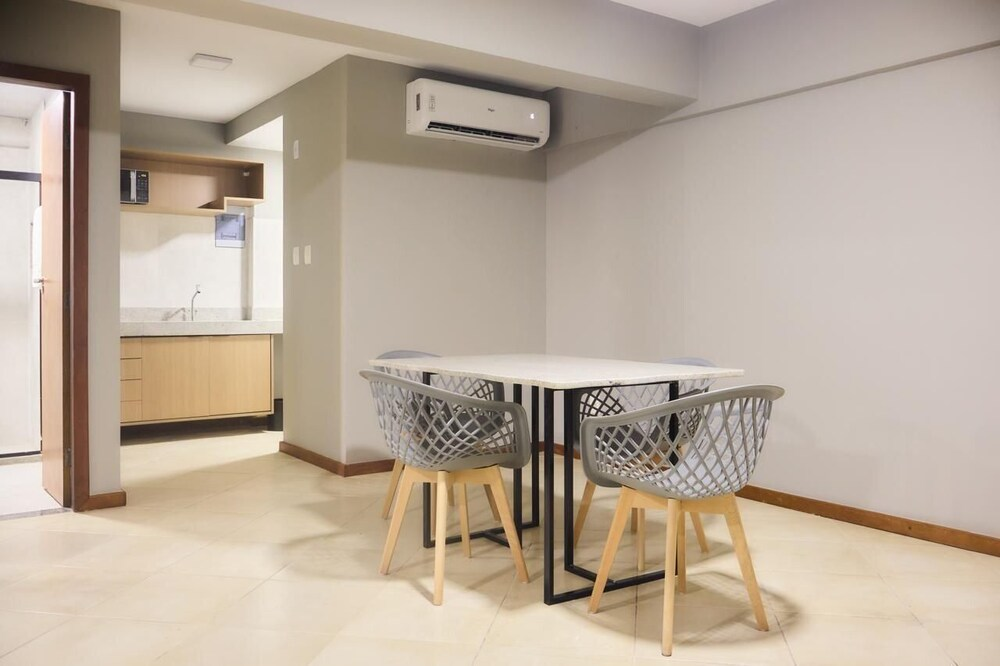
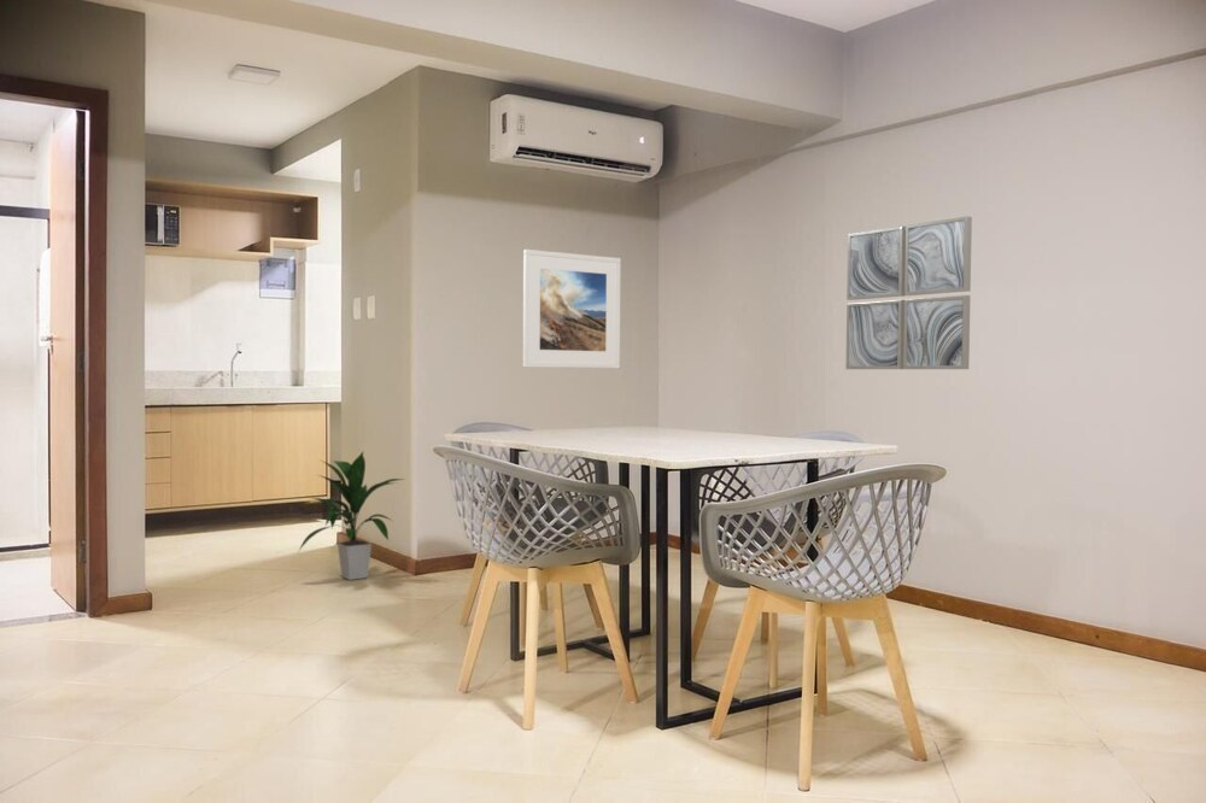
+ wall art [844,215,973,370]
+ indoor plant [297,451,405,581]
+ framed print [522,248,622,369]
